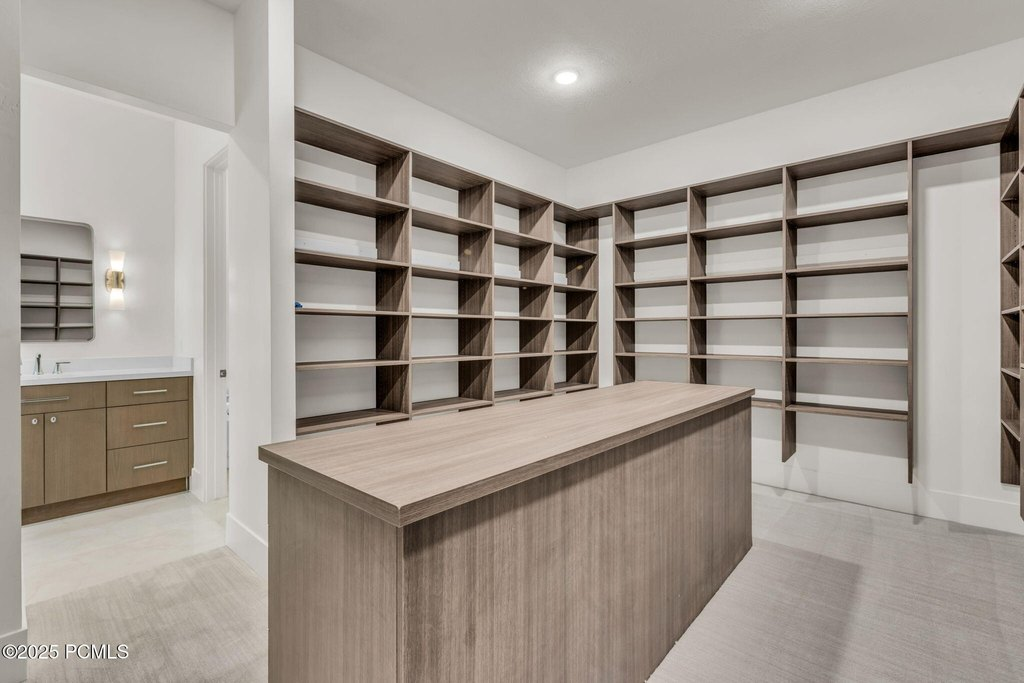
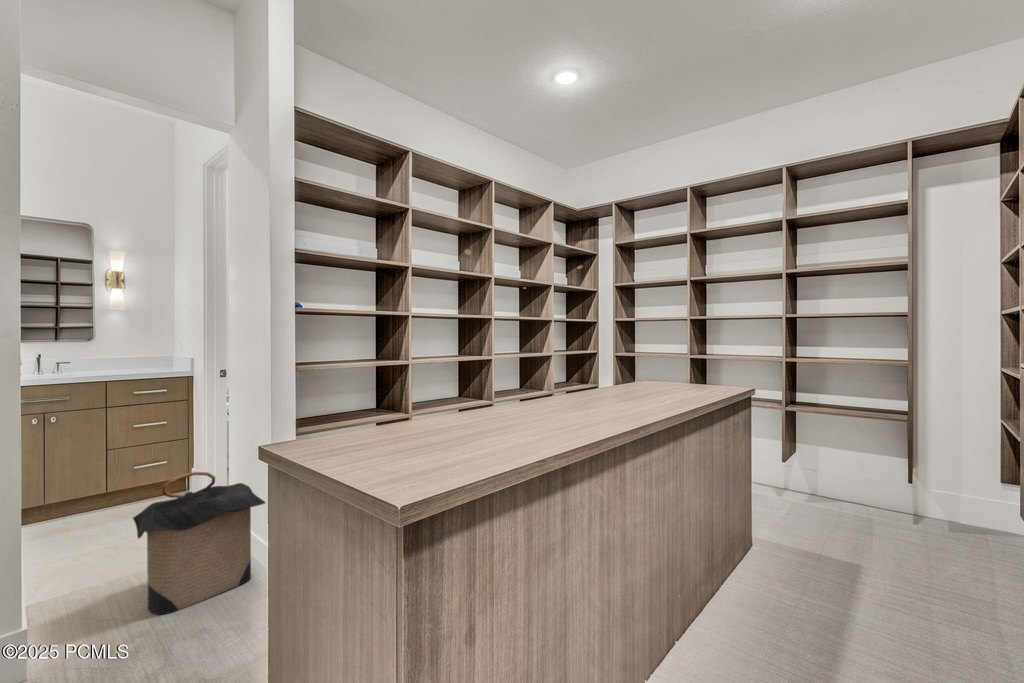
+ laundry hamper [132,471,267,616]
